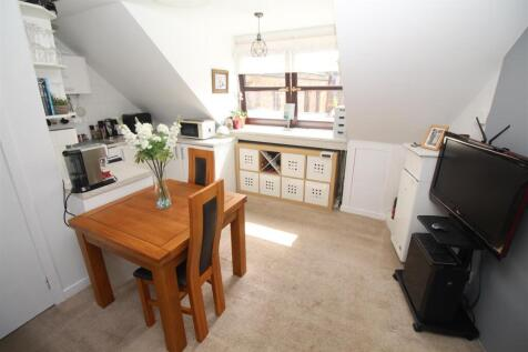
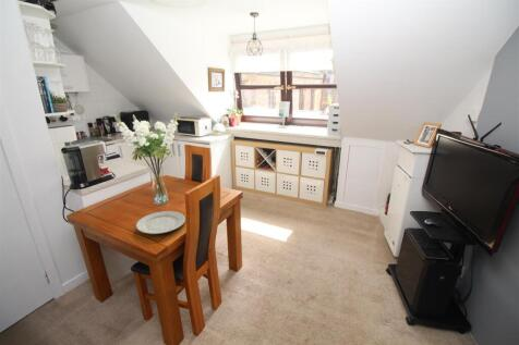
+ chinaware [135,210,186,235]
